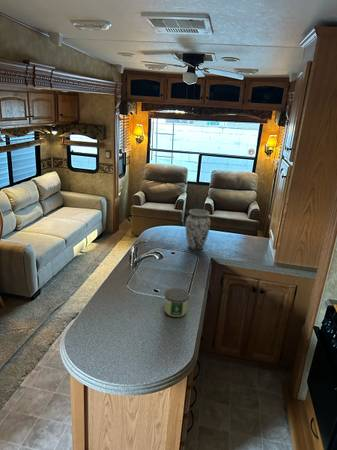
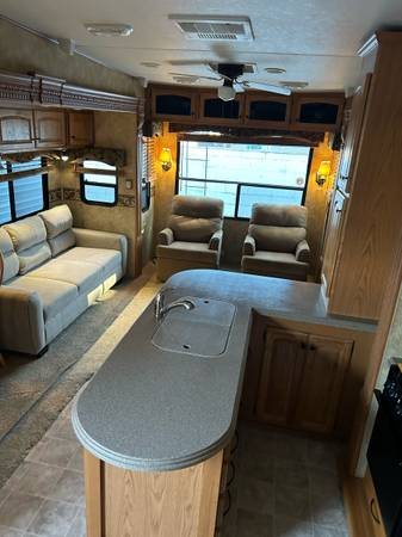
- candle [164,287,190,318]
- vase [185,208,211,251]
